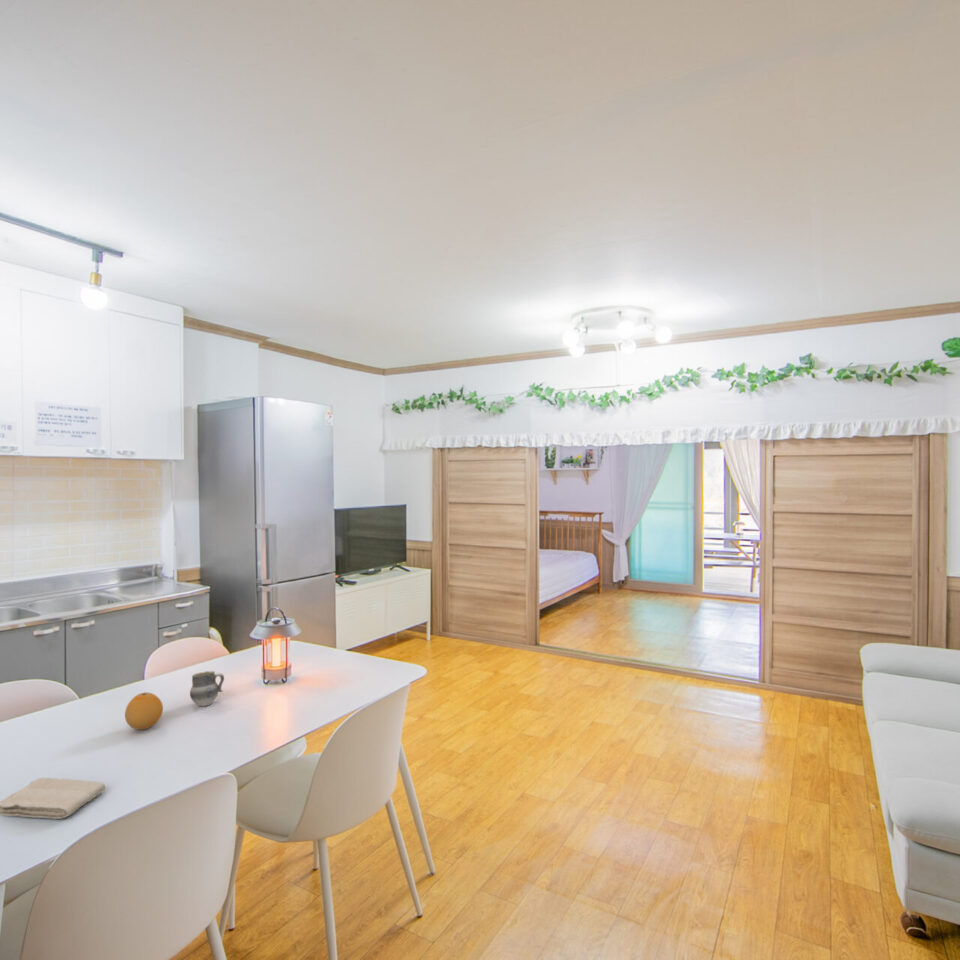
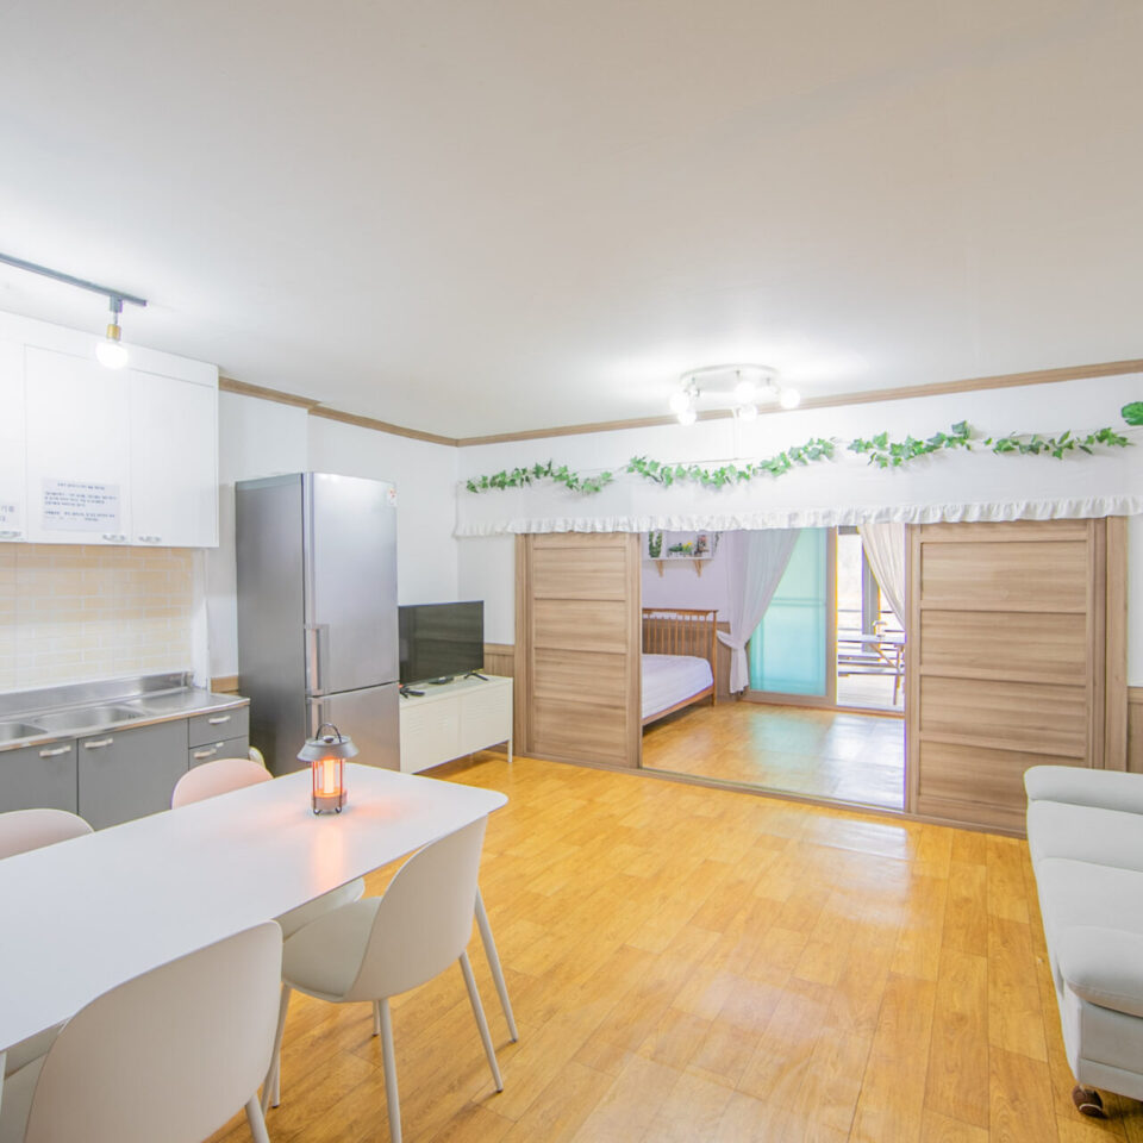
- fruit [124,691,164,731]
- cup [189,670,225,707]
- washcloth [0,777,107,820]
